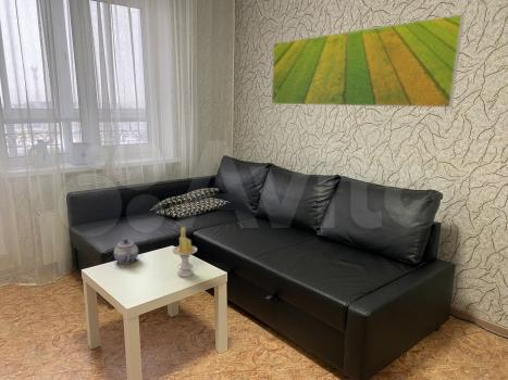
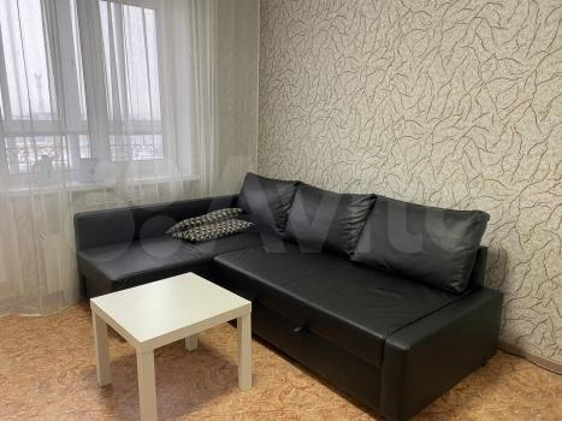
- candle [171,226,198,278]
- teapot [113,238,139,265]
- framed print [271,13,466,109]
